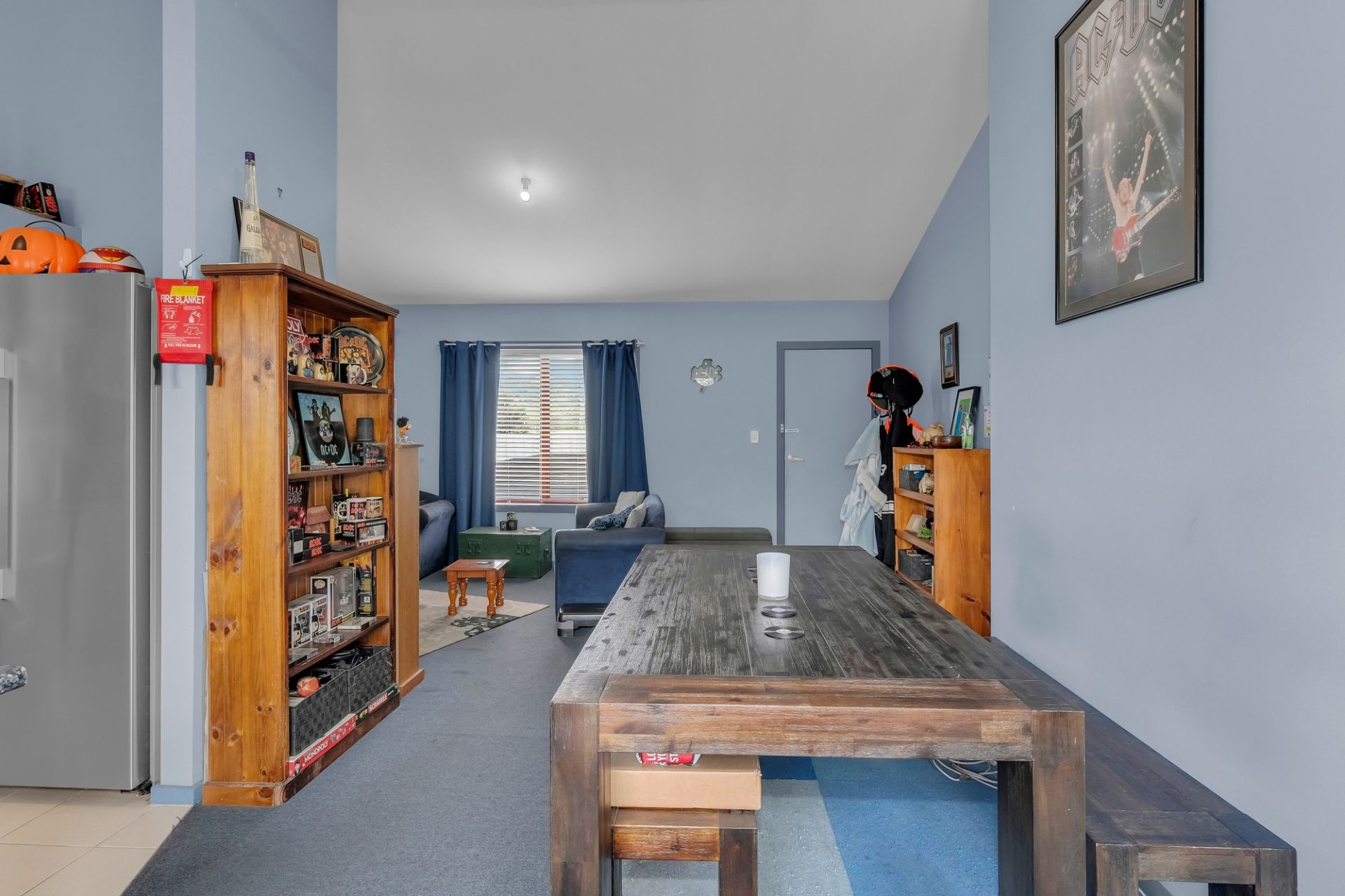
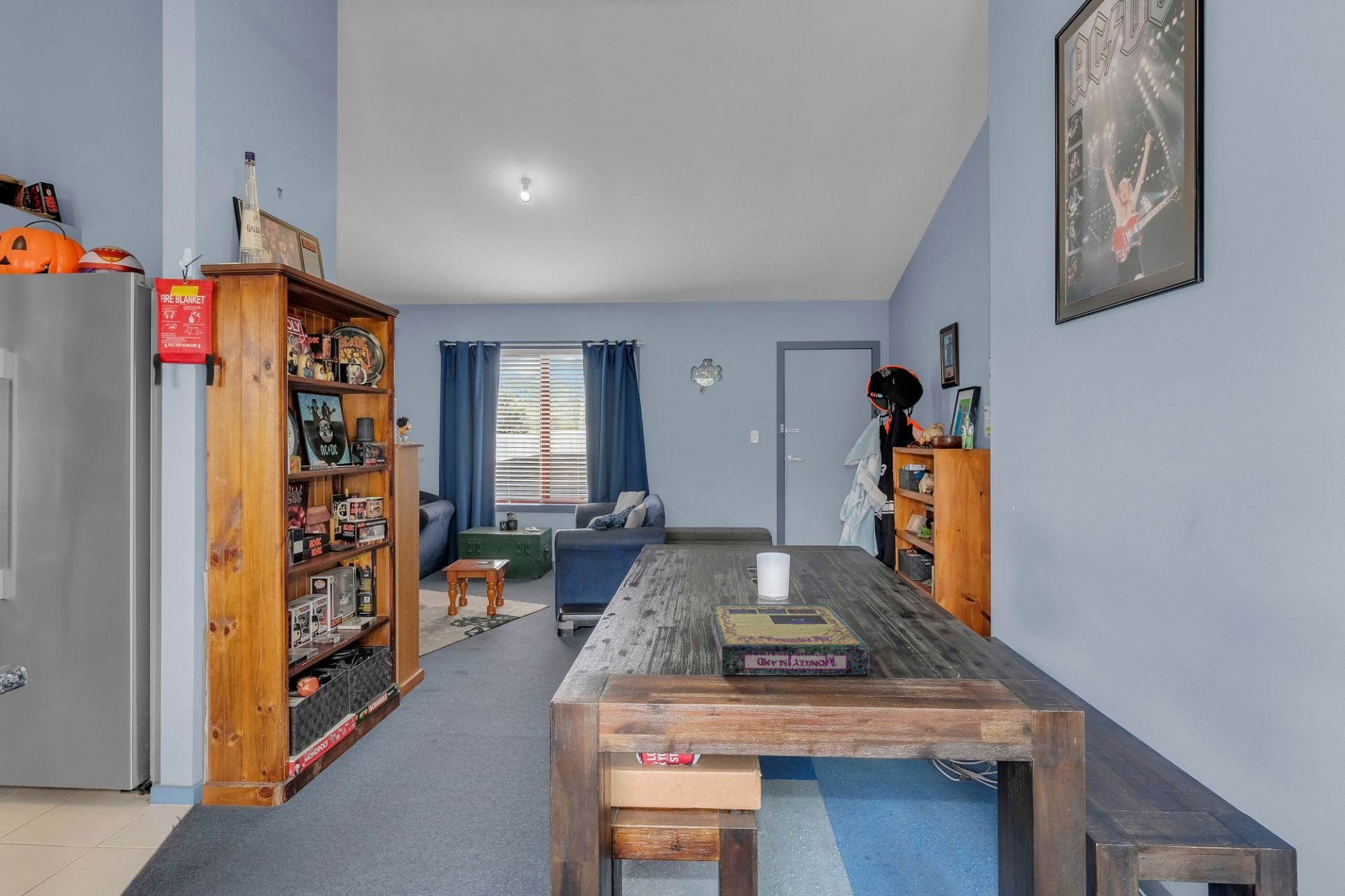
+ video game box [710,603,870,675]
